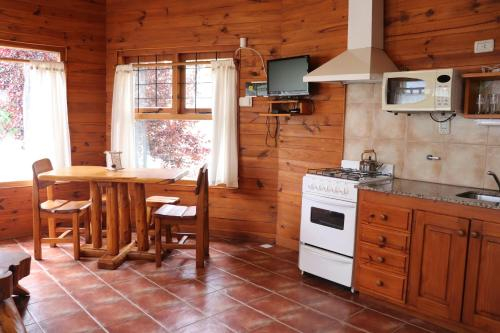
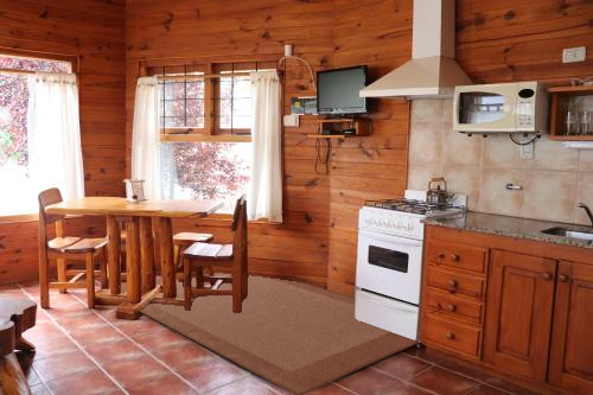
+ rug [100,272,420,395]
